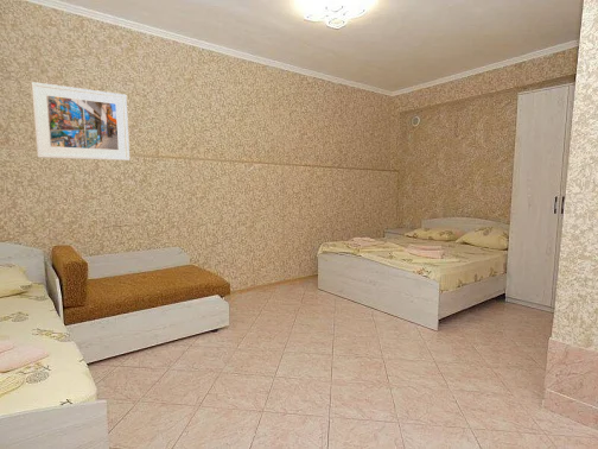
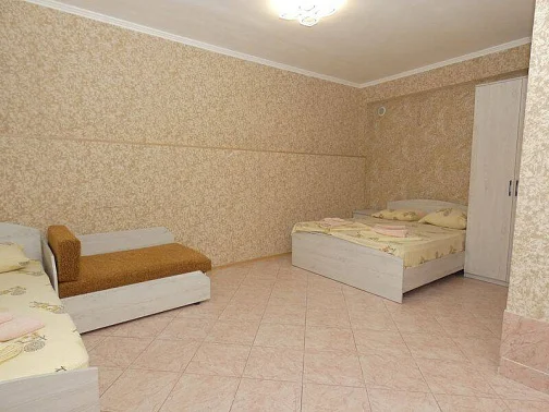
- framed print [31,81,131,162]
